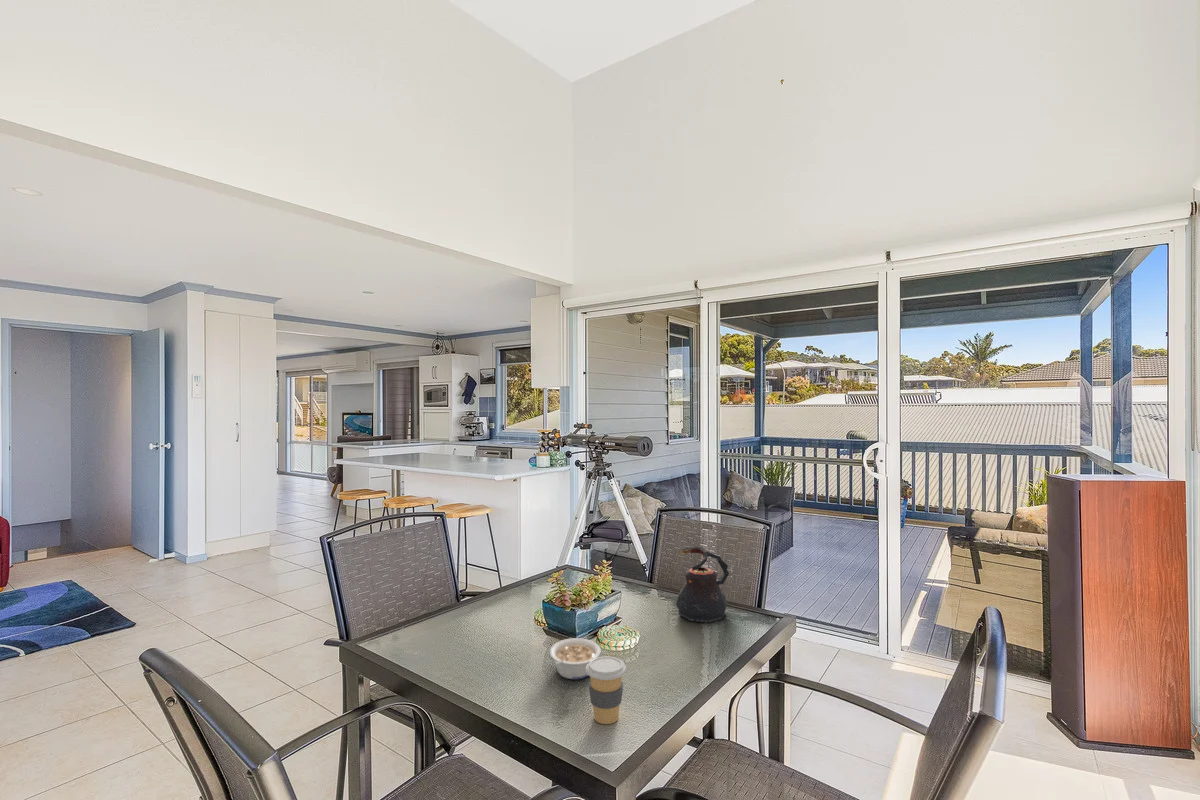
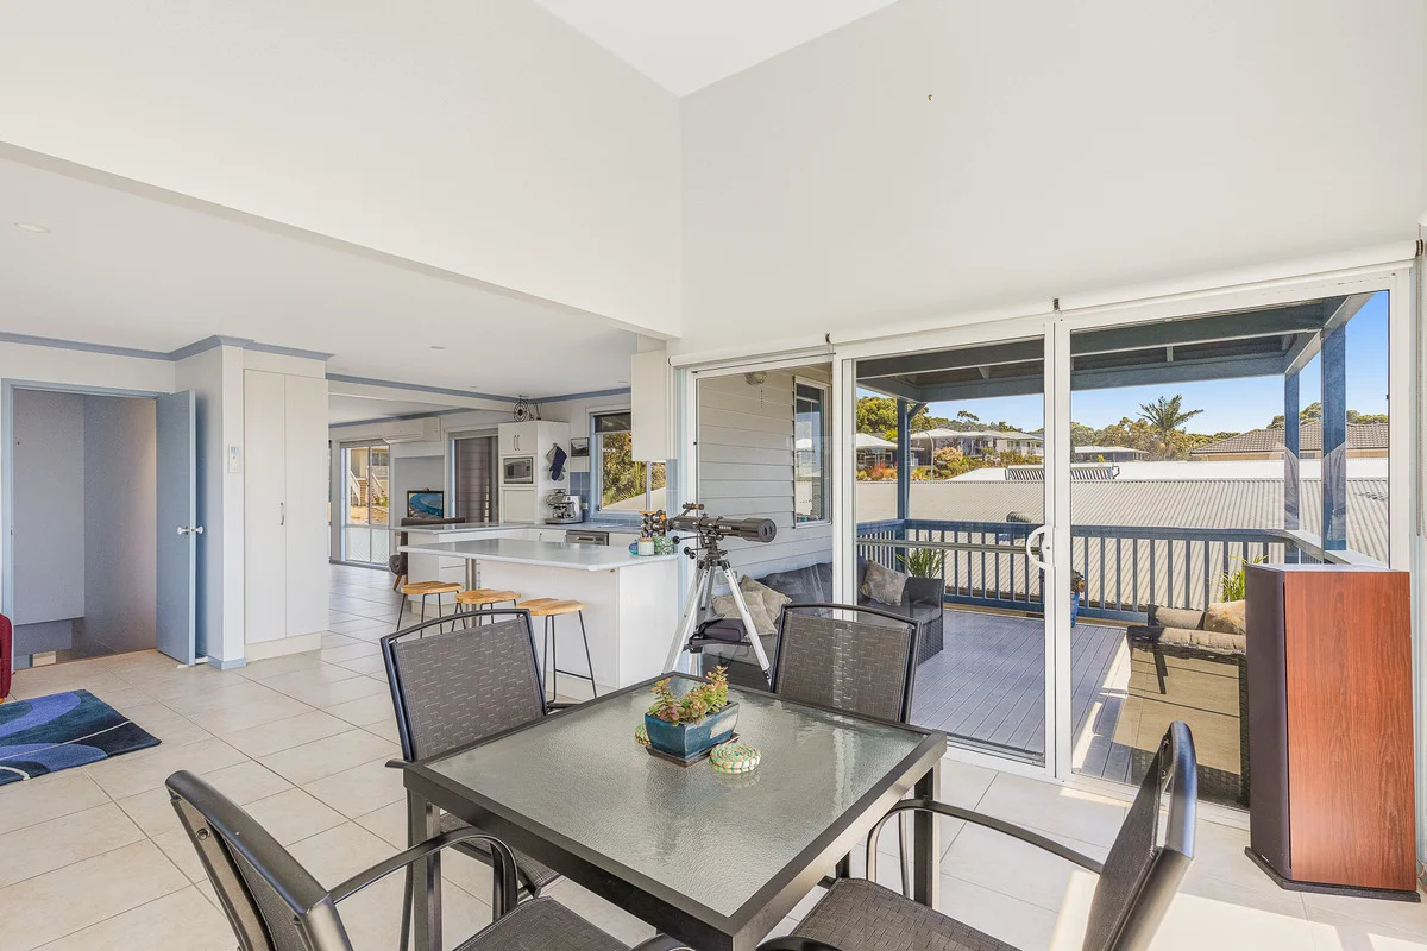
- coffee cup [586,655,627,725]
- teapot [675,546,730,624]
- legume [549,637,601,680]
